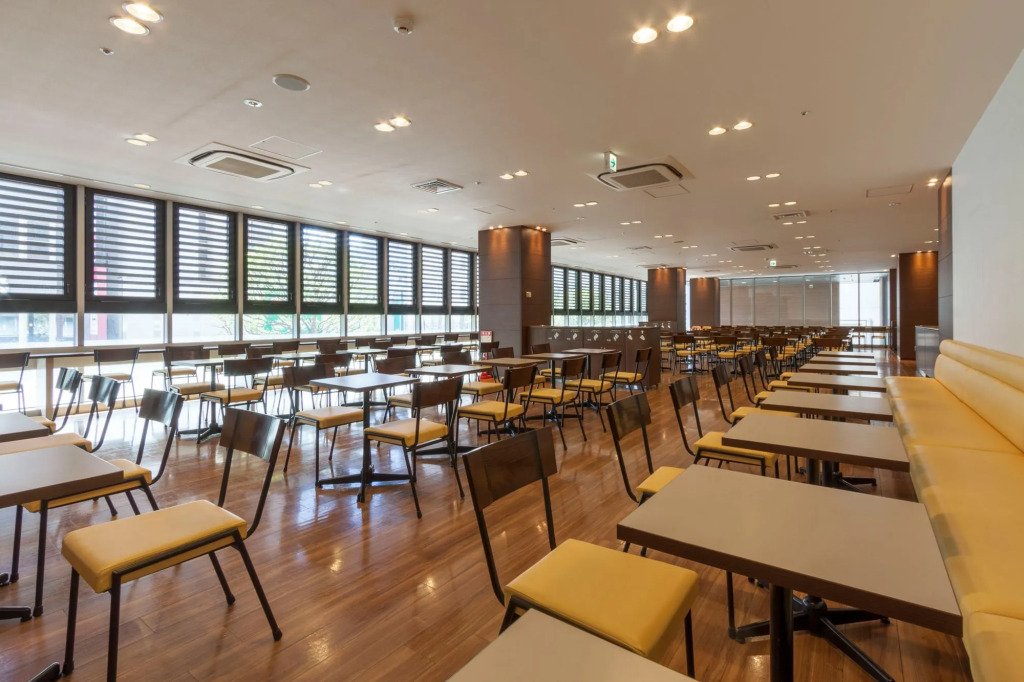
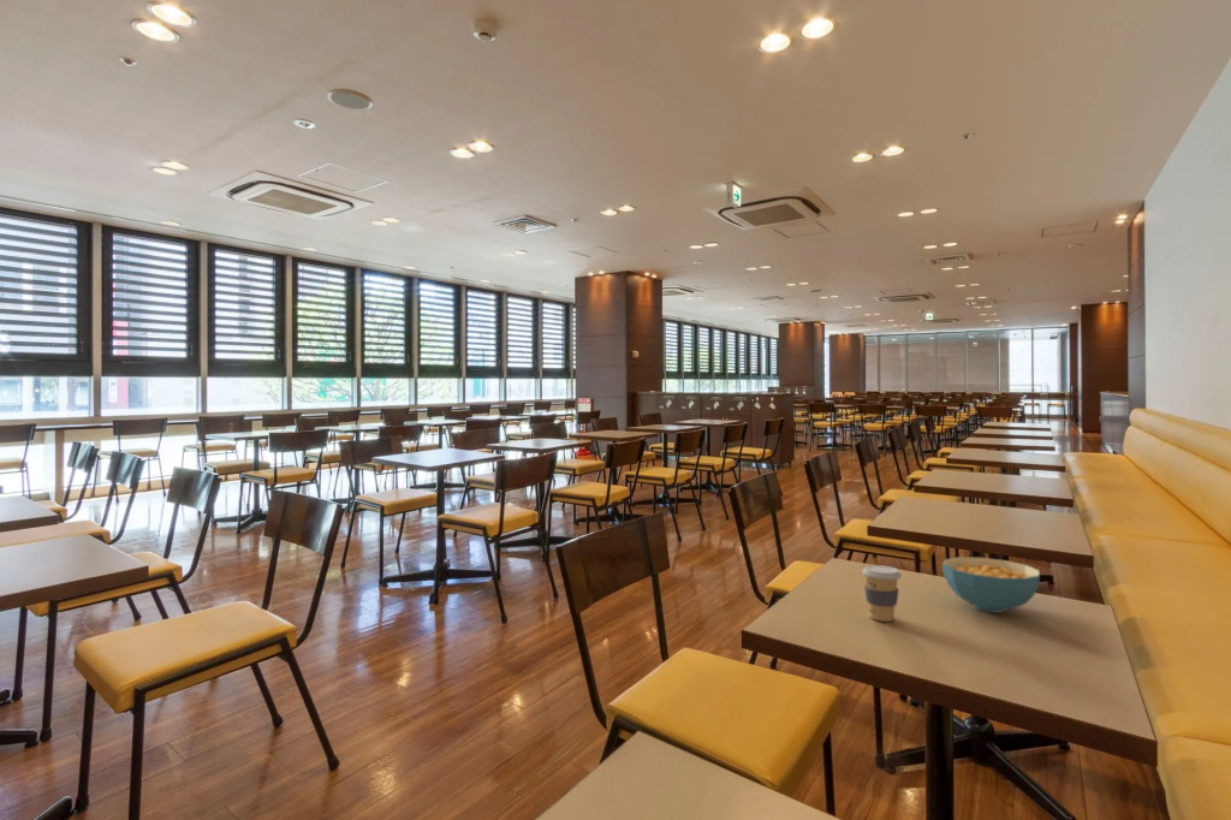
+ cereal bowl [941,555,1041,614]
+ coffee cup [861,564,903,623]
